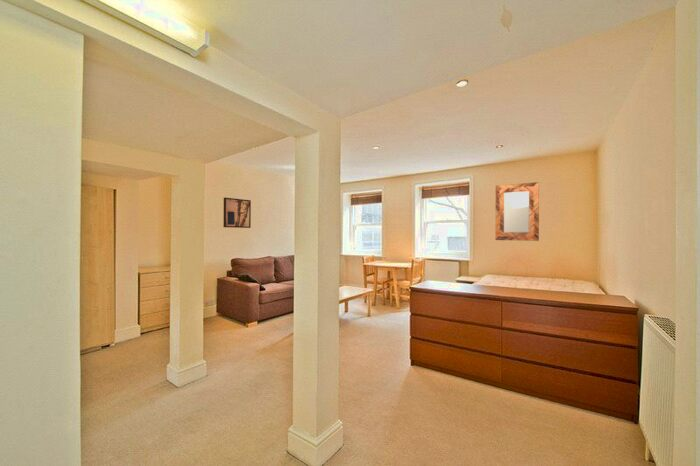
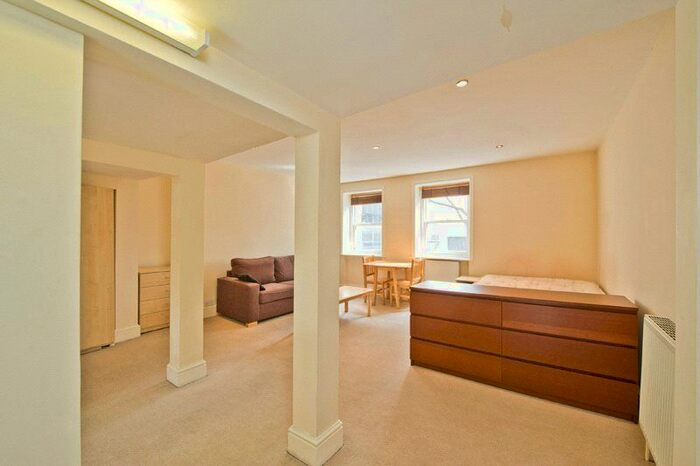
- wall art [222,197,252,229]
- home mirror [494,181,540,242]
